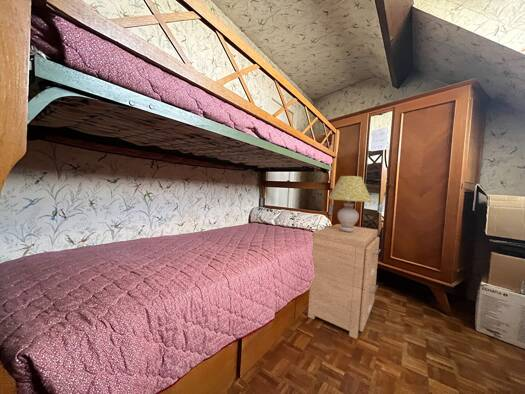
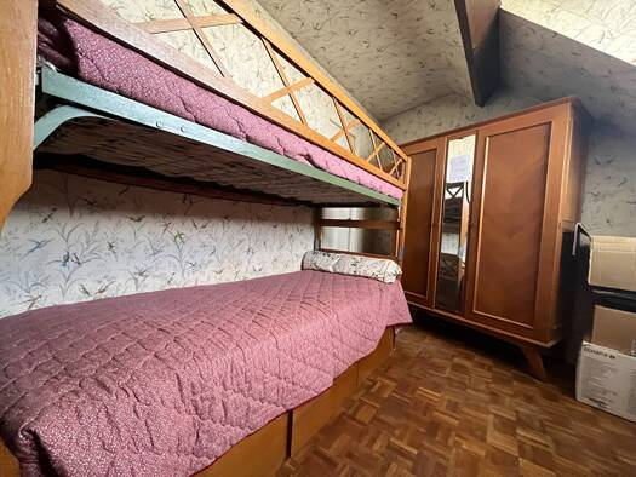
- table lamp [327,175,373,232]
- side table [307,223,382,340]
